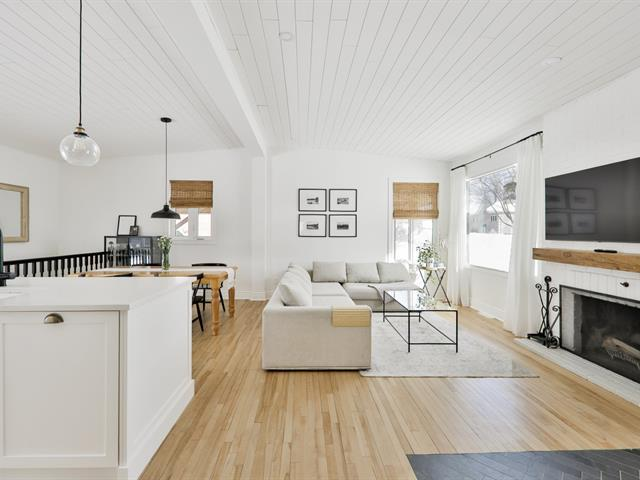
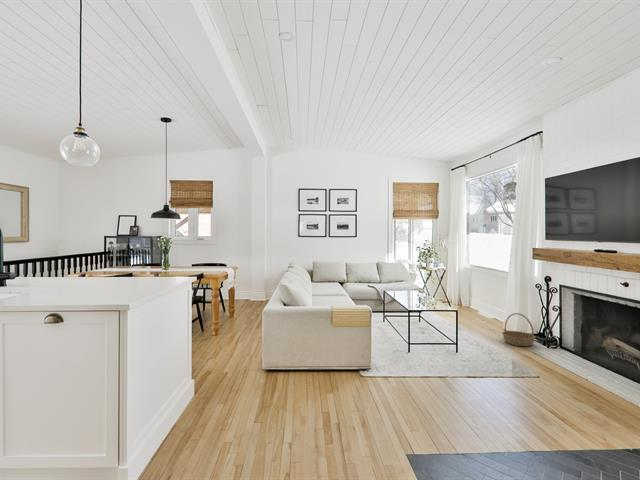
+ basket [501,312,537,347]
